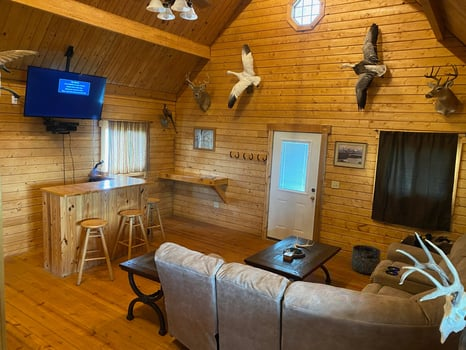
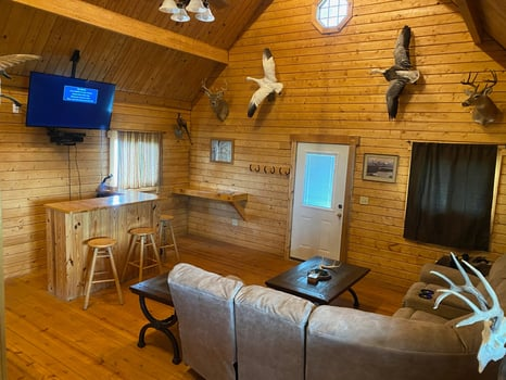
- basket [350,244,382,275]
